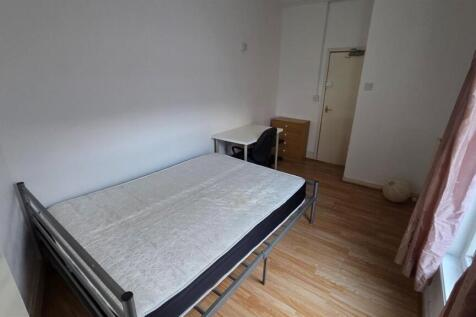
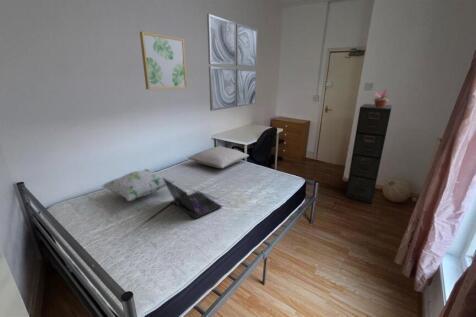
+ potted plant [371,88,391,107]
+ filing cabinet [344,103,393,204]
+ wall art [139,31,188,90]
+ pillow [187,145,250,169]
+ laptop [163,178,223,220]
+ wall art [206,13,259,112]
+ decorative pillow [101,168,176,202]
